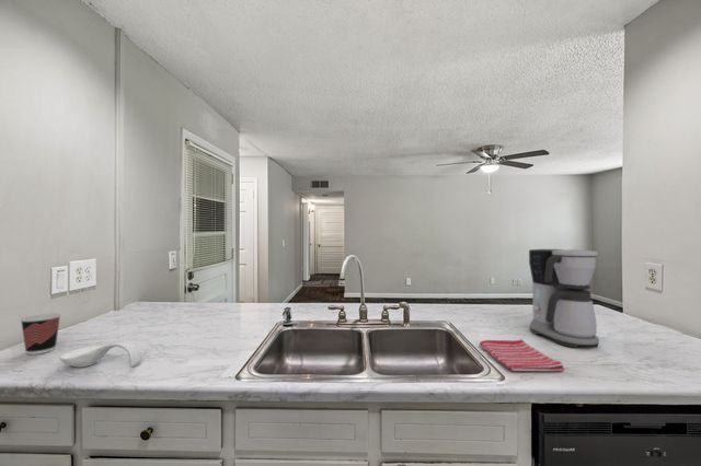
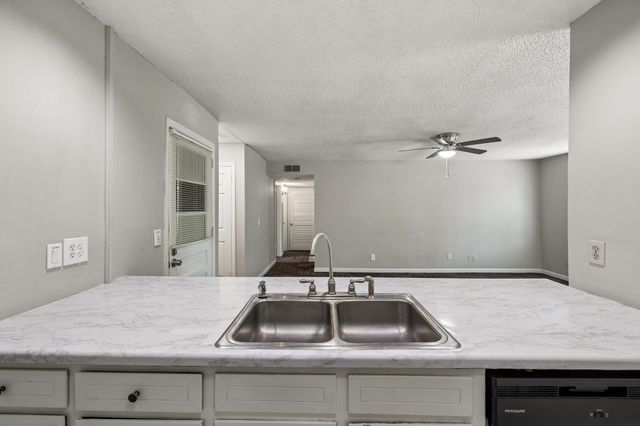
- dish towel [479,338,565,372]
- coffee maker [528,248,600,349]
- cup [19,313,62,356]
- spoon rest [58,339,143,368]
